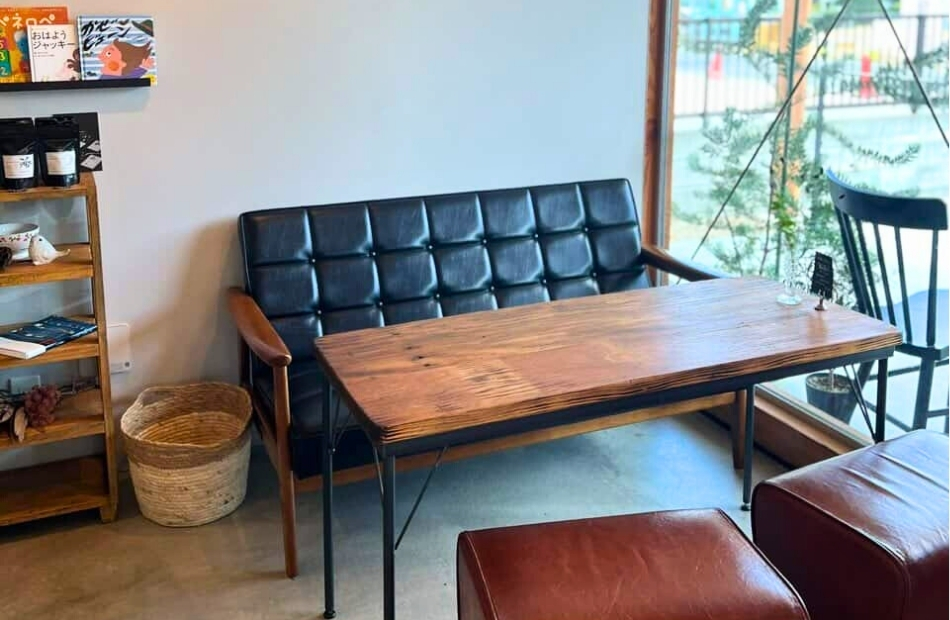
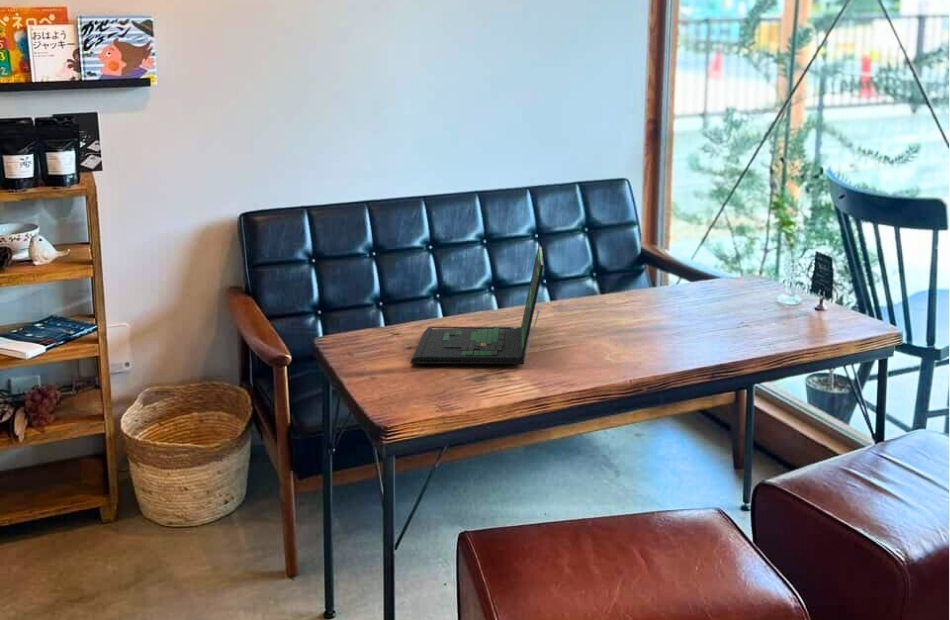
+ laptop [409,244,545,365]
